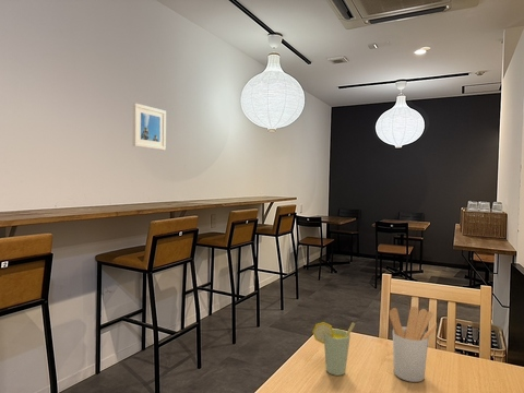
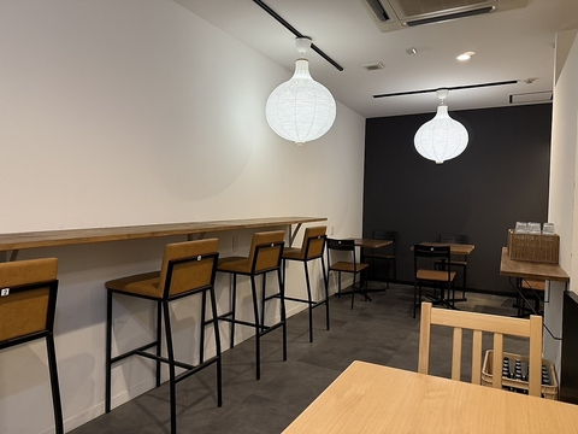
- utensil holder [389,306,438,383]
- cup [311,321,356,377]
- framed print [132,103,167,151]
